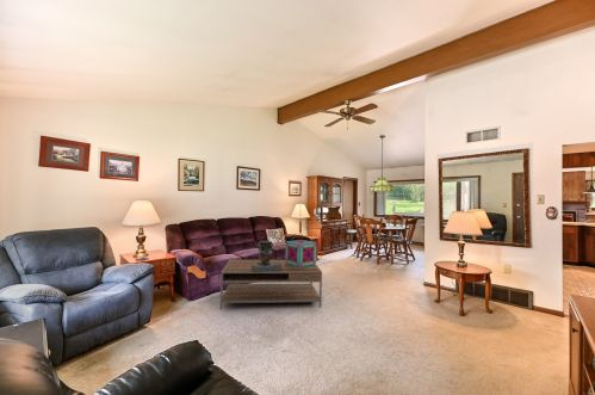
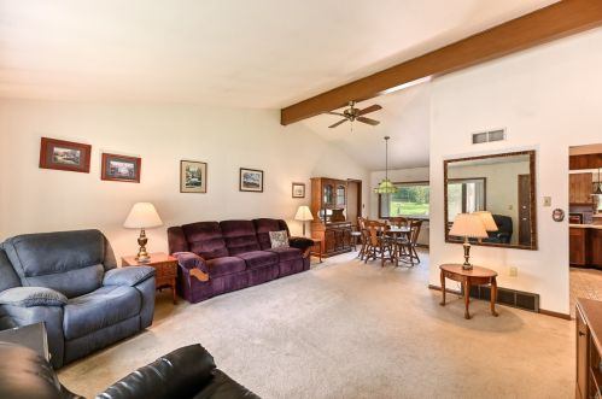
- decorative cube [285,239,317,267]
- decorative urn [252,240,283,272]
- coffee table [219,259,323,310]
